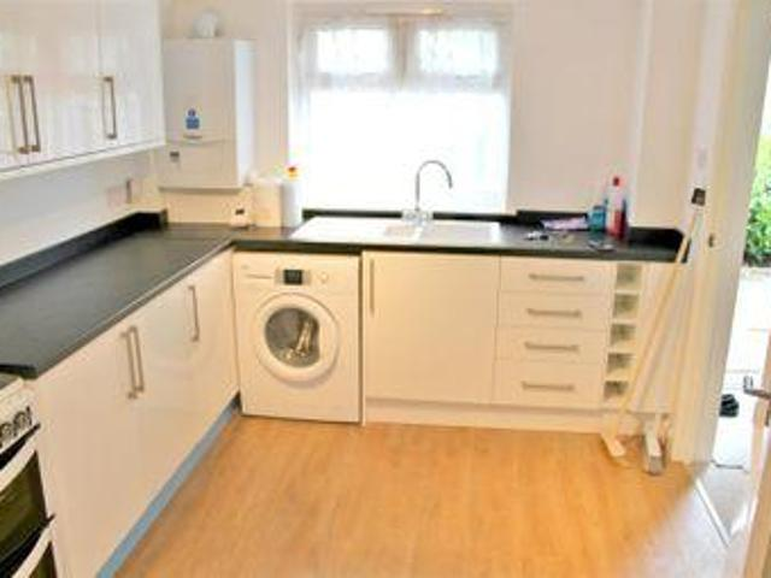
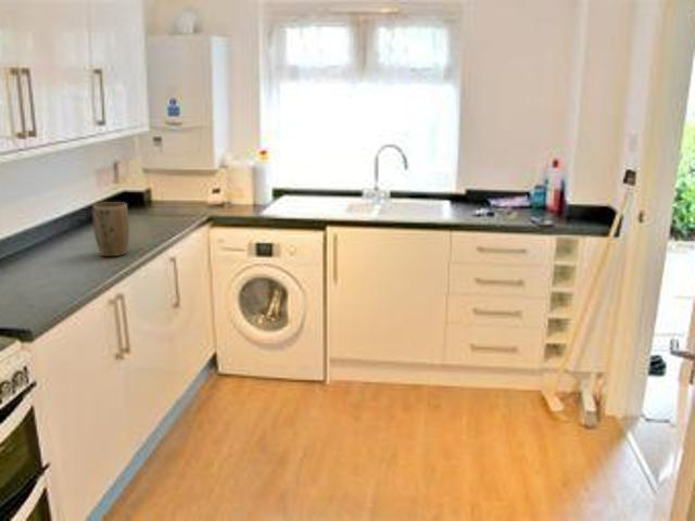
+ plant pot [91,201,130,257]
